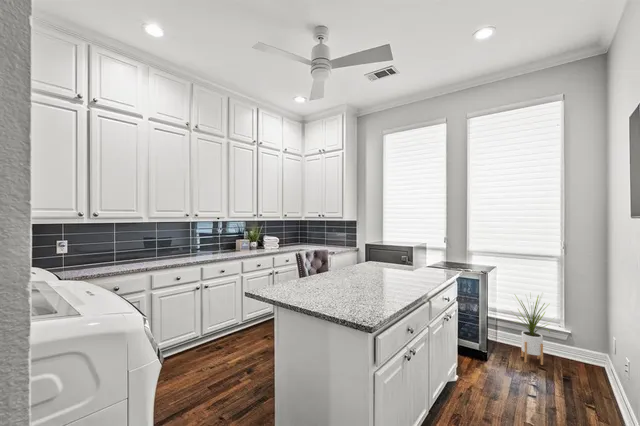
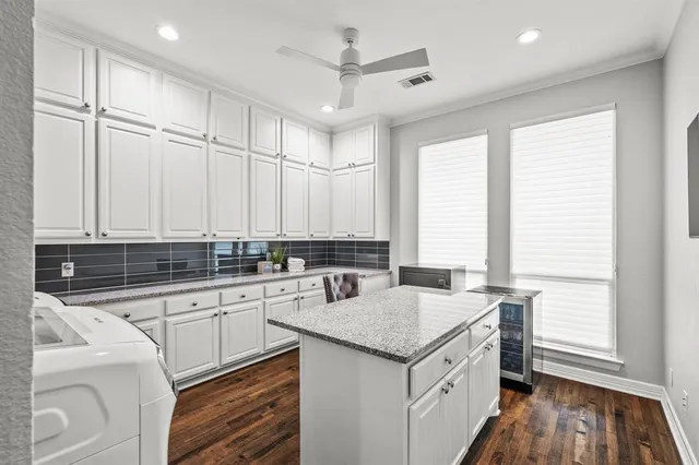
- house plant [510,293,555,366]
